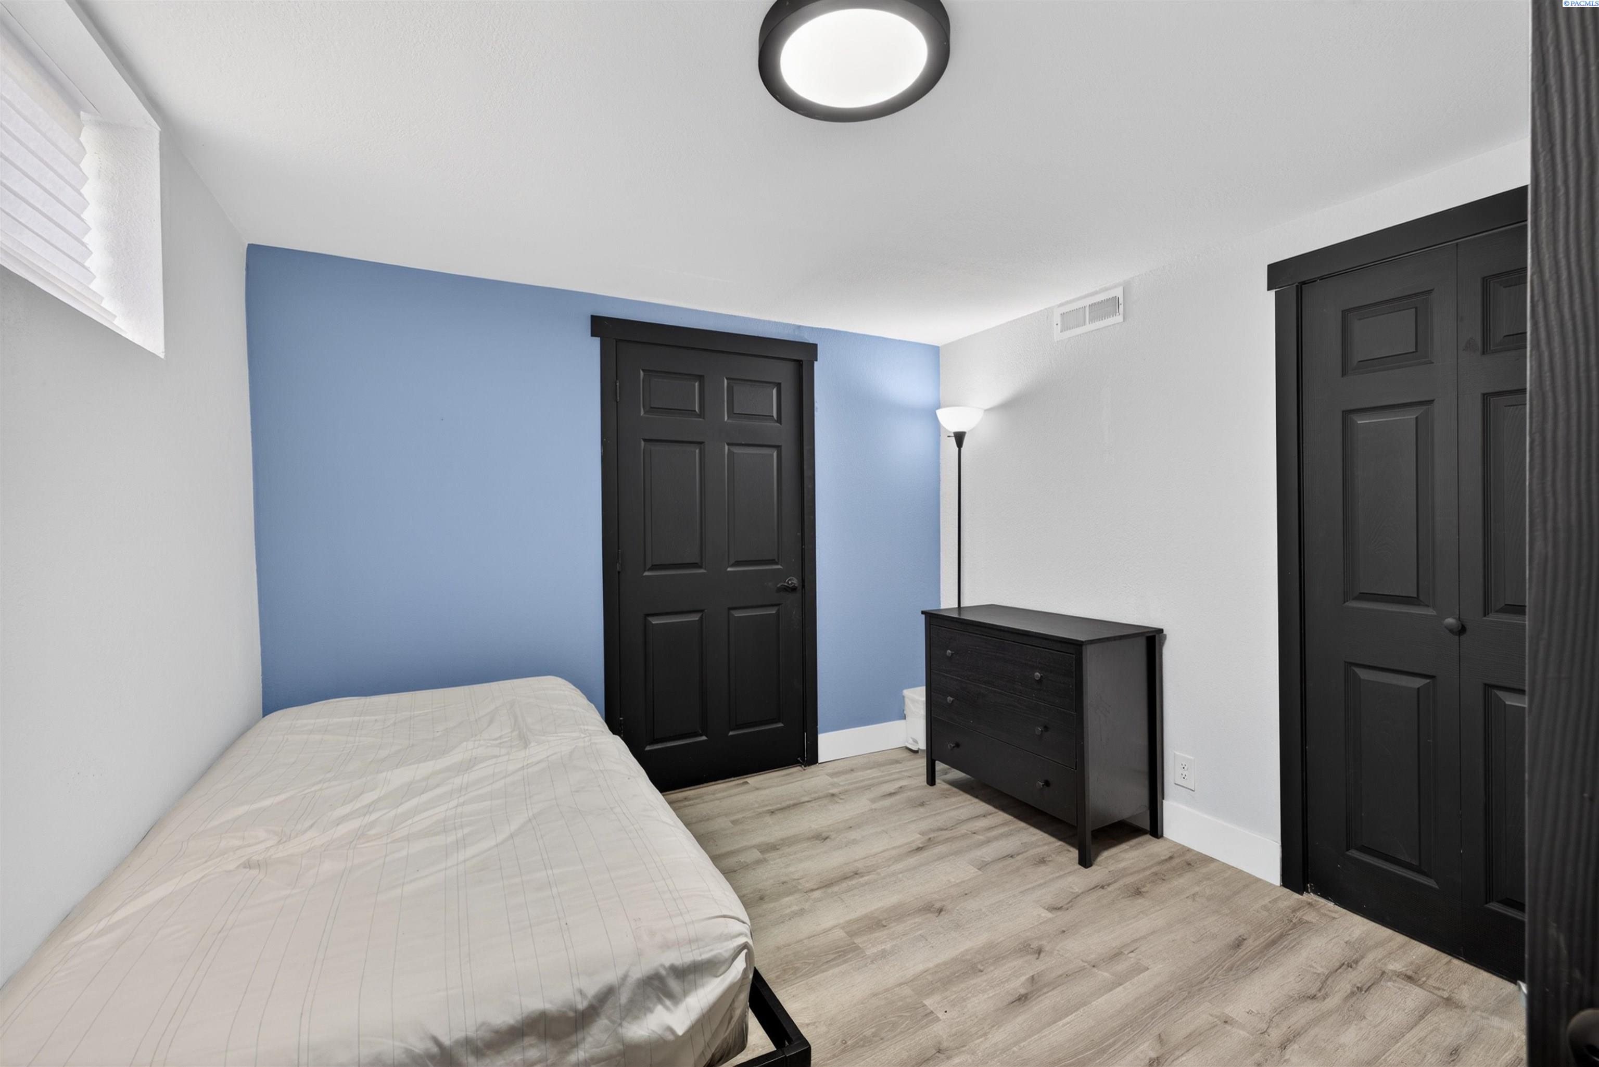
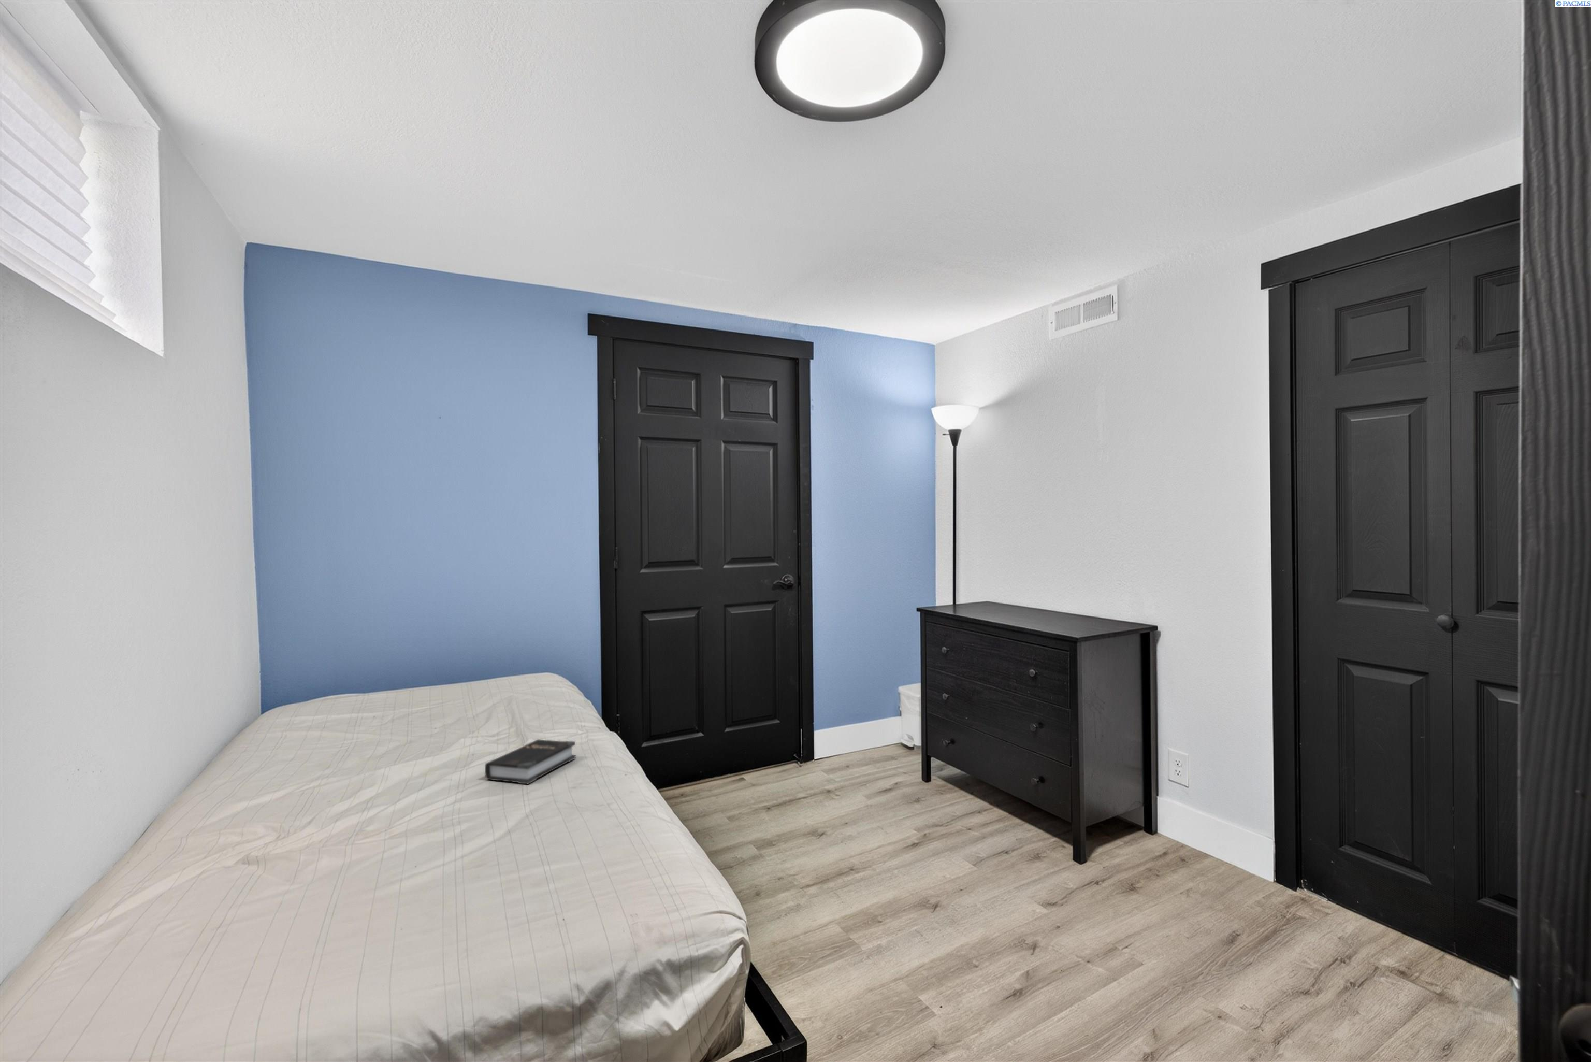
+ hardback book [485,738,577,785]
